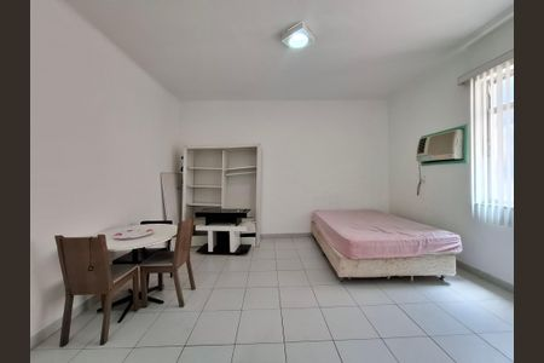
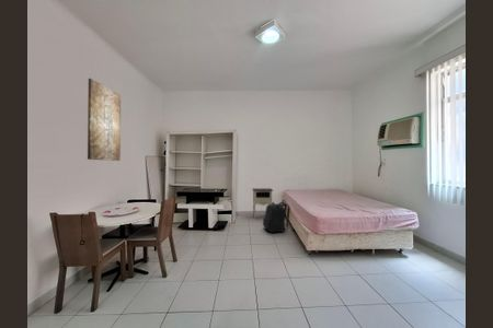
+ nightstand [252,187,274,220]
+ backpack [262,201,291,234]
+ wall art [87,78,122,162]
